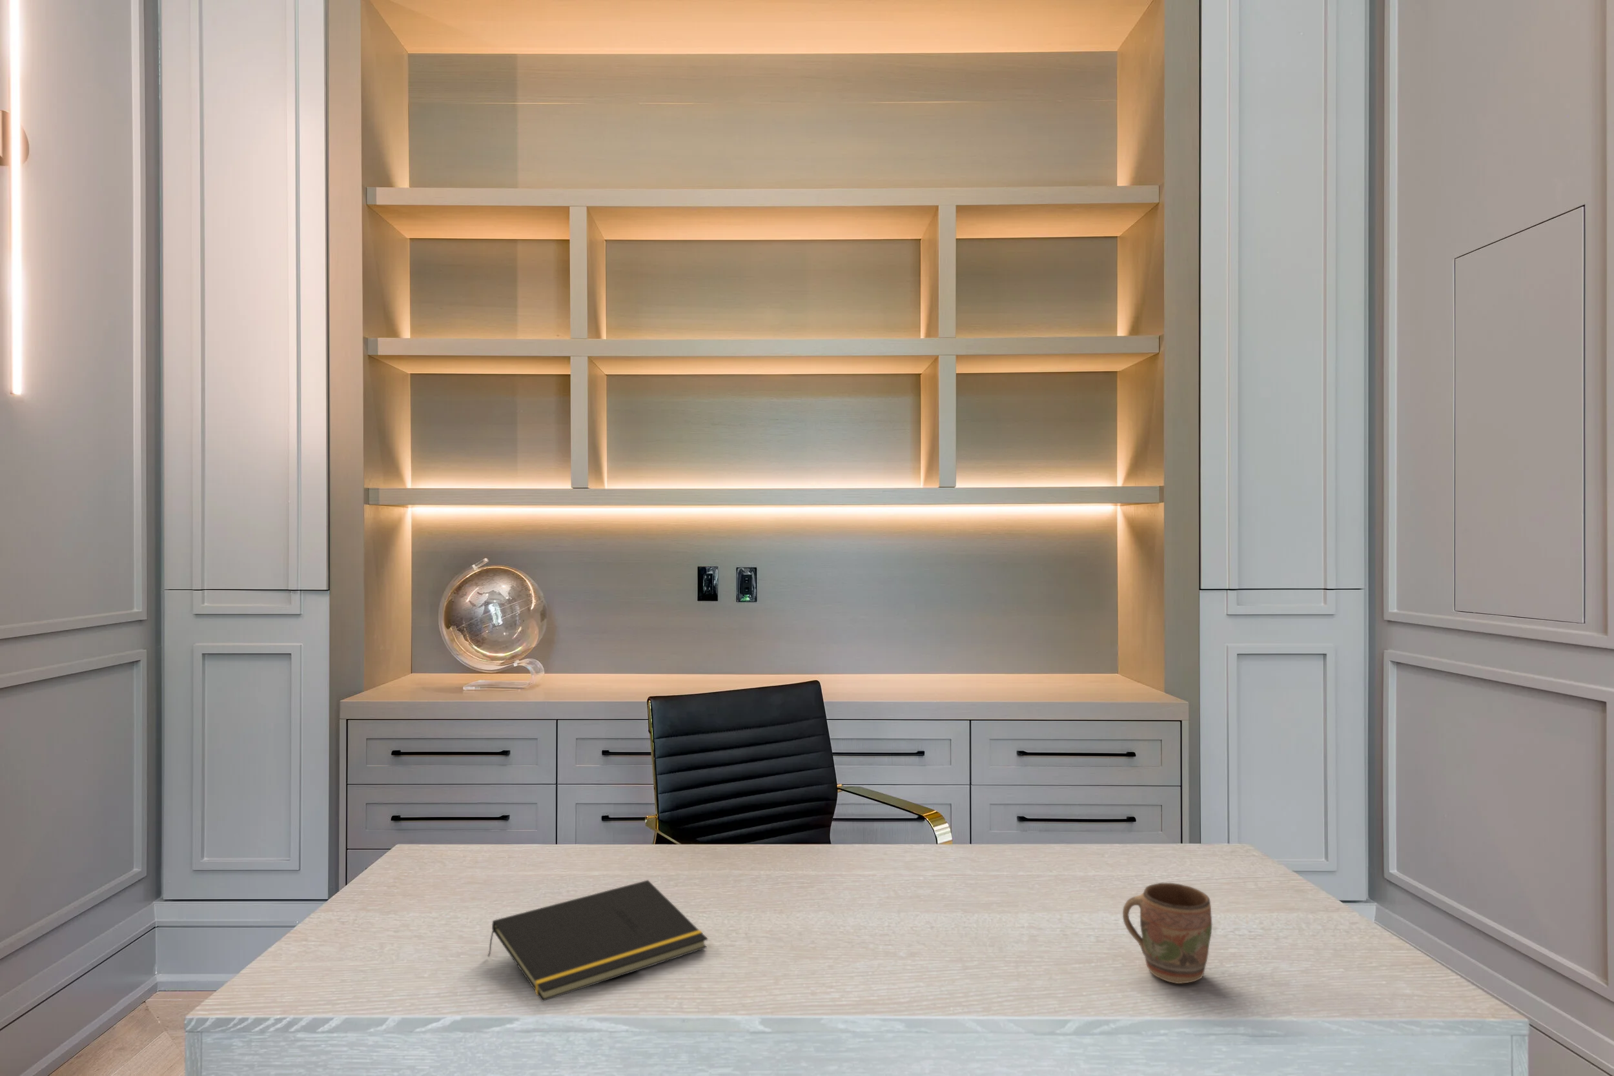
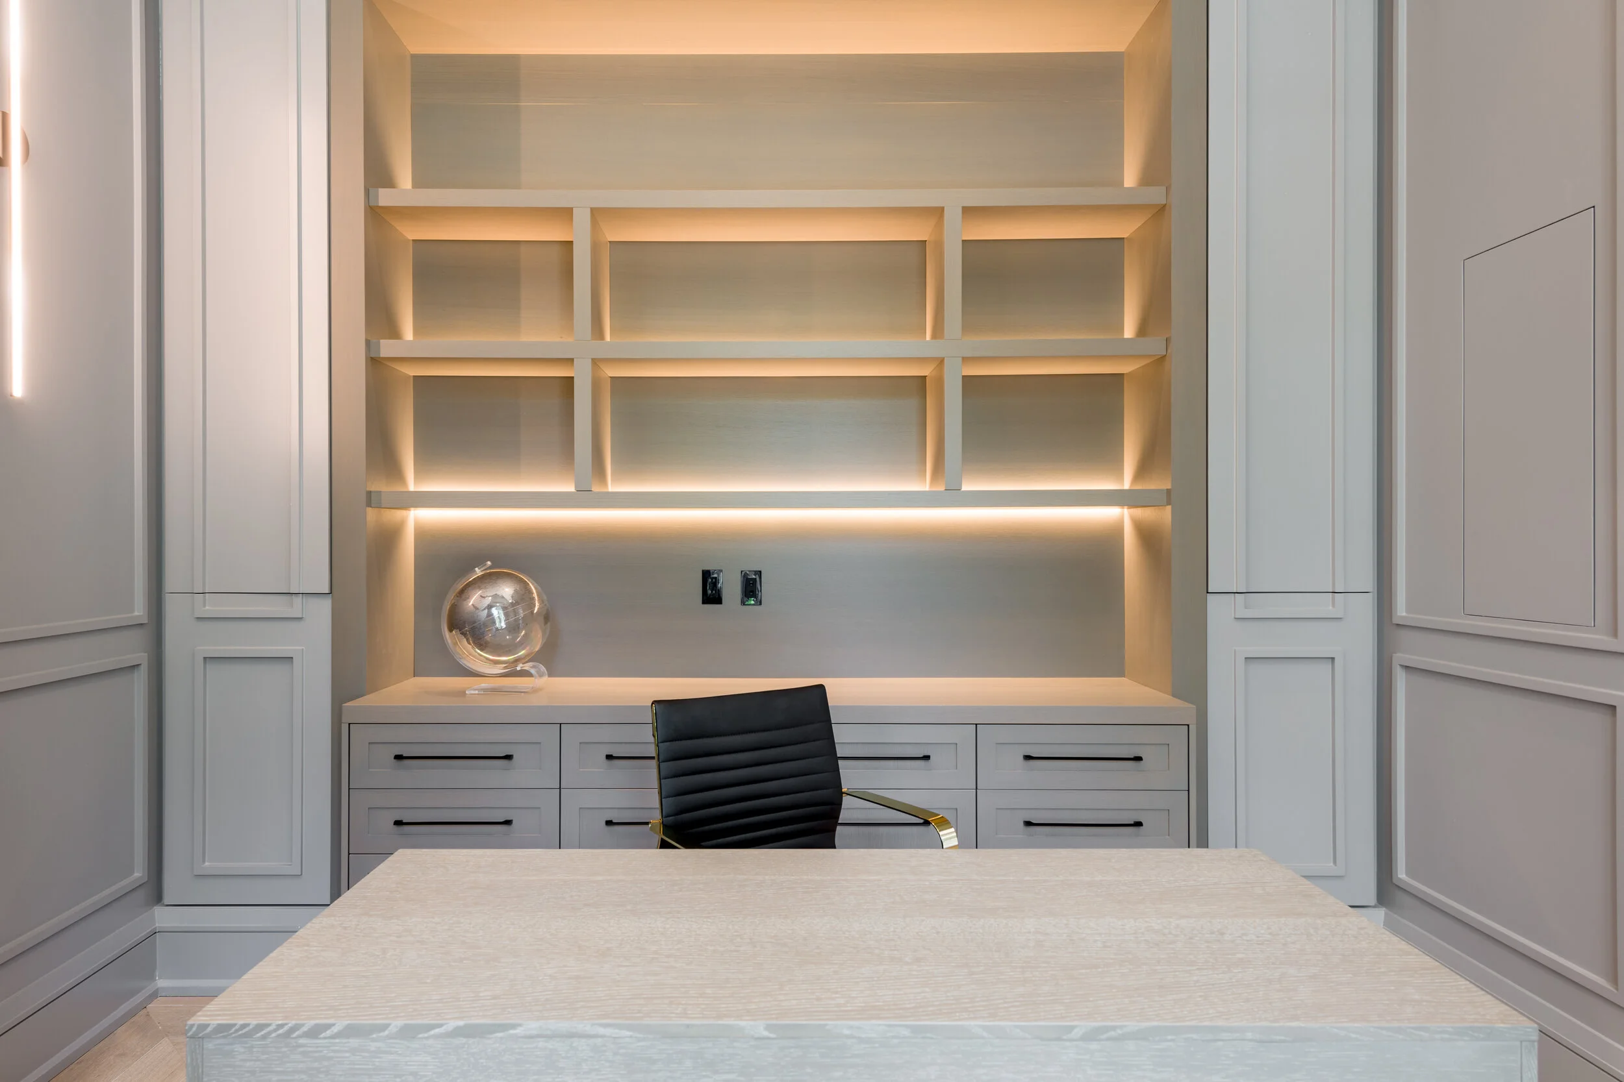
- mug [1122,883,1213,985]
- notepad [486,879,709,1003]
